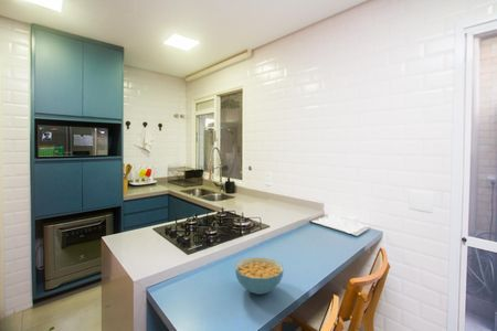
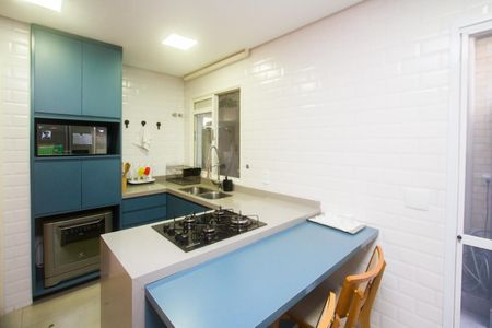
- cereal bowl [234,256,285,296]
